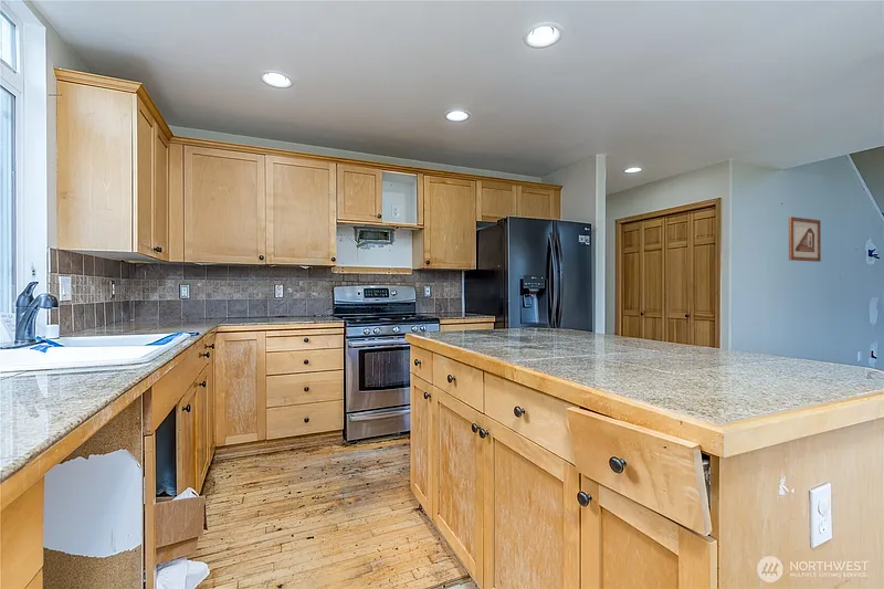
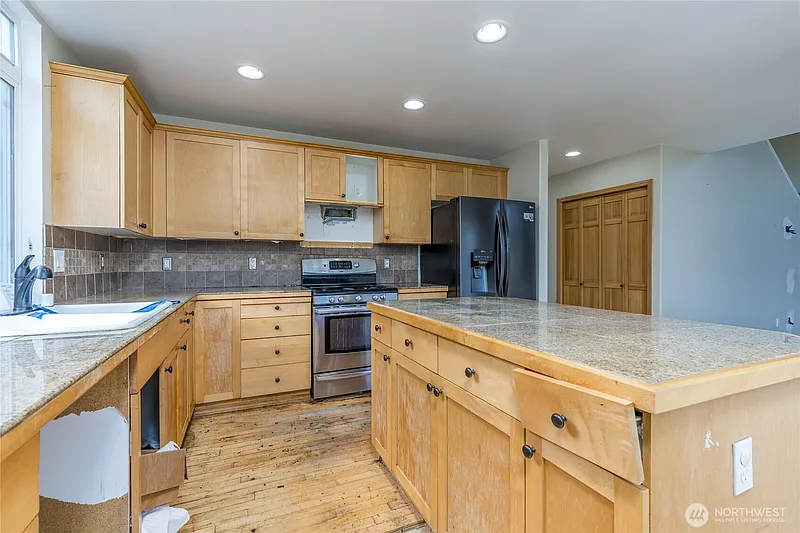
- picture frame [788,215,822,263]
